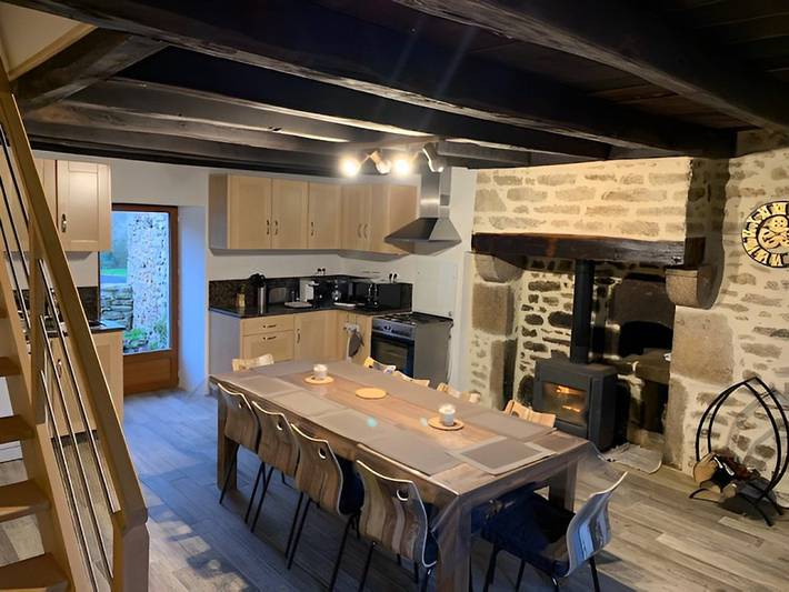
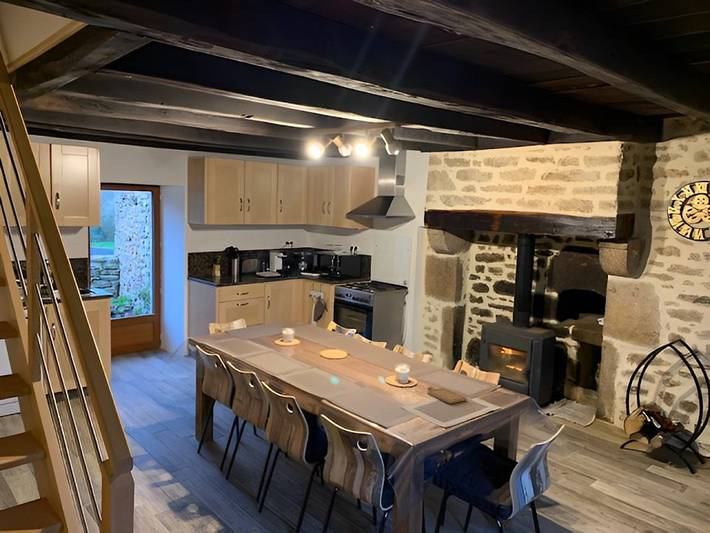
+ chopping board [426,386,468,404]
